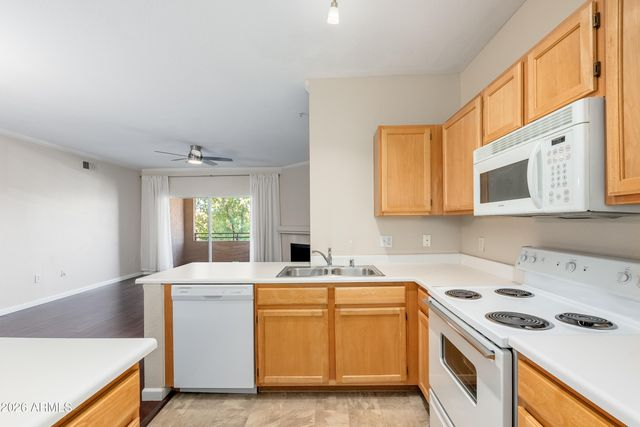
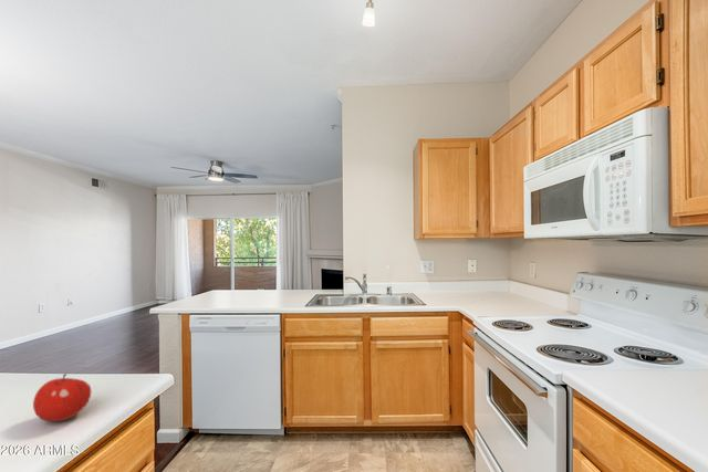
+ fruit [32,373,92,422]
